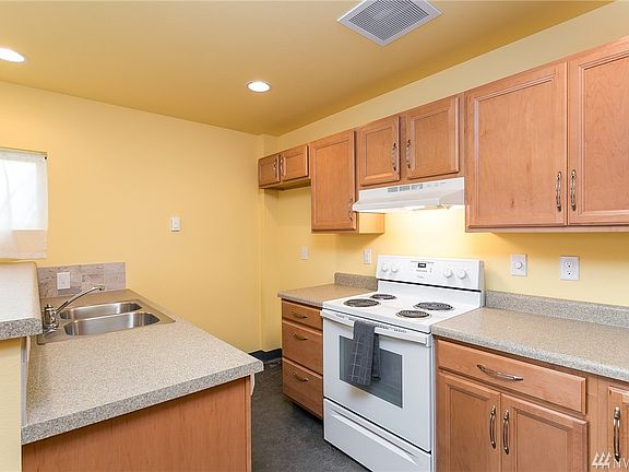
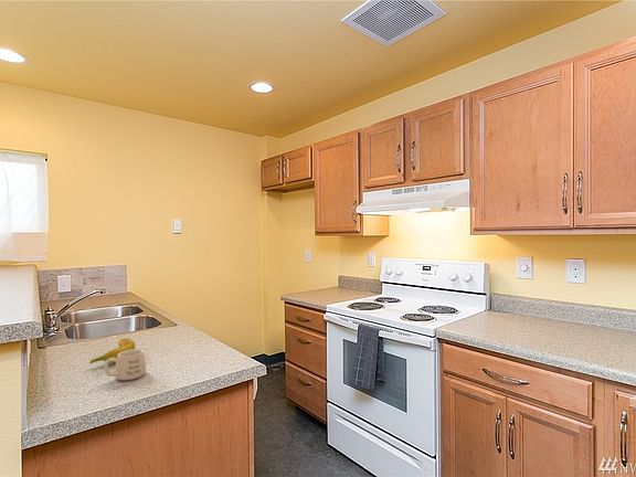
+ banana [88,337,136,365]
+ mug [103,348,147,381]
